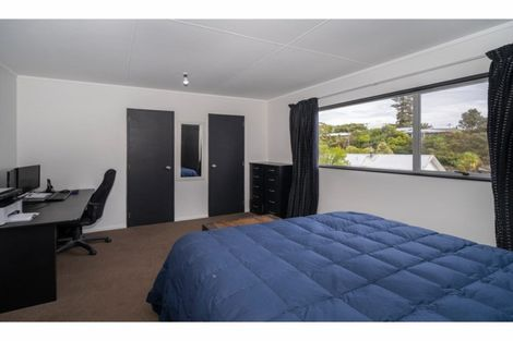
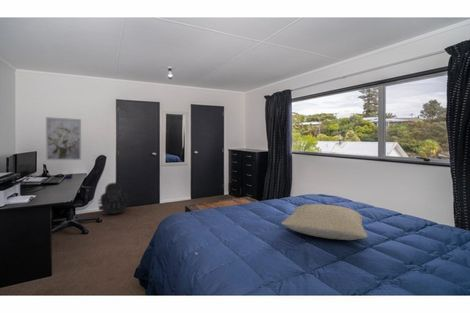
+ backpack [97,182,130,215]
+ wall art [45,116,82,161]
+ pillow [280,203,368,241]
